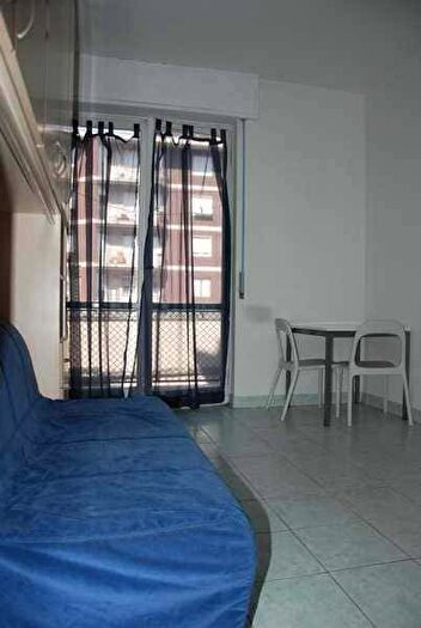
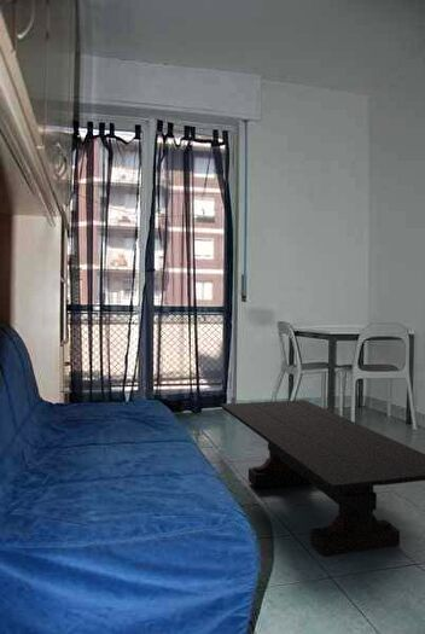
+ coffee table [220,399,425,558]
